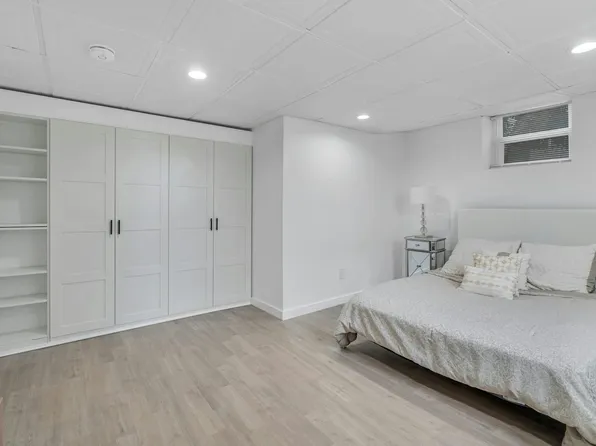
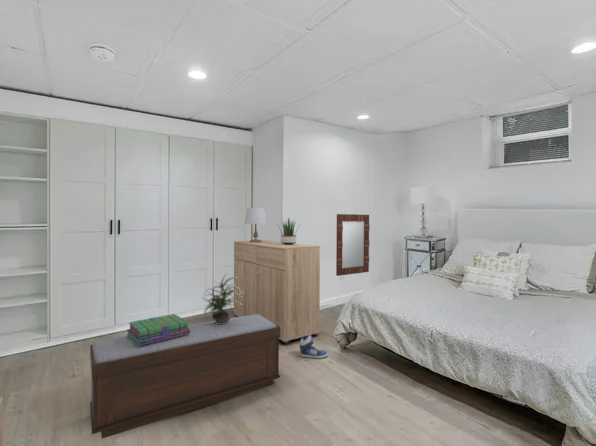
+ table lamp [244,207,268,242]
+ stack of books [126,313,190,346]
+ potted plant [276,216,303,245]
+ sneaker [299,335,328,359]
+ dresser [233,239,321,344]
+ bench [89,314,281,439]
+ potted plant [200,273,244,324]
+ home mirror [335,213,370,277]
